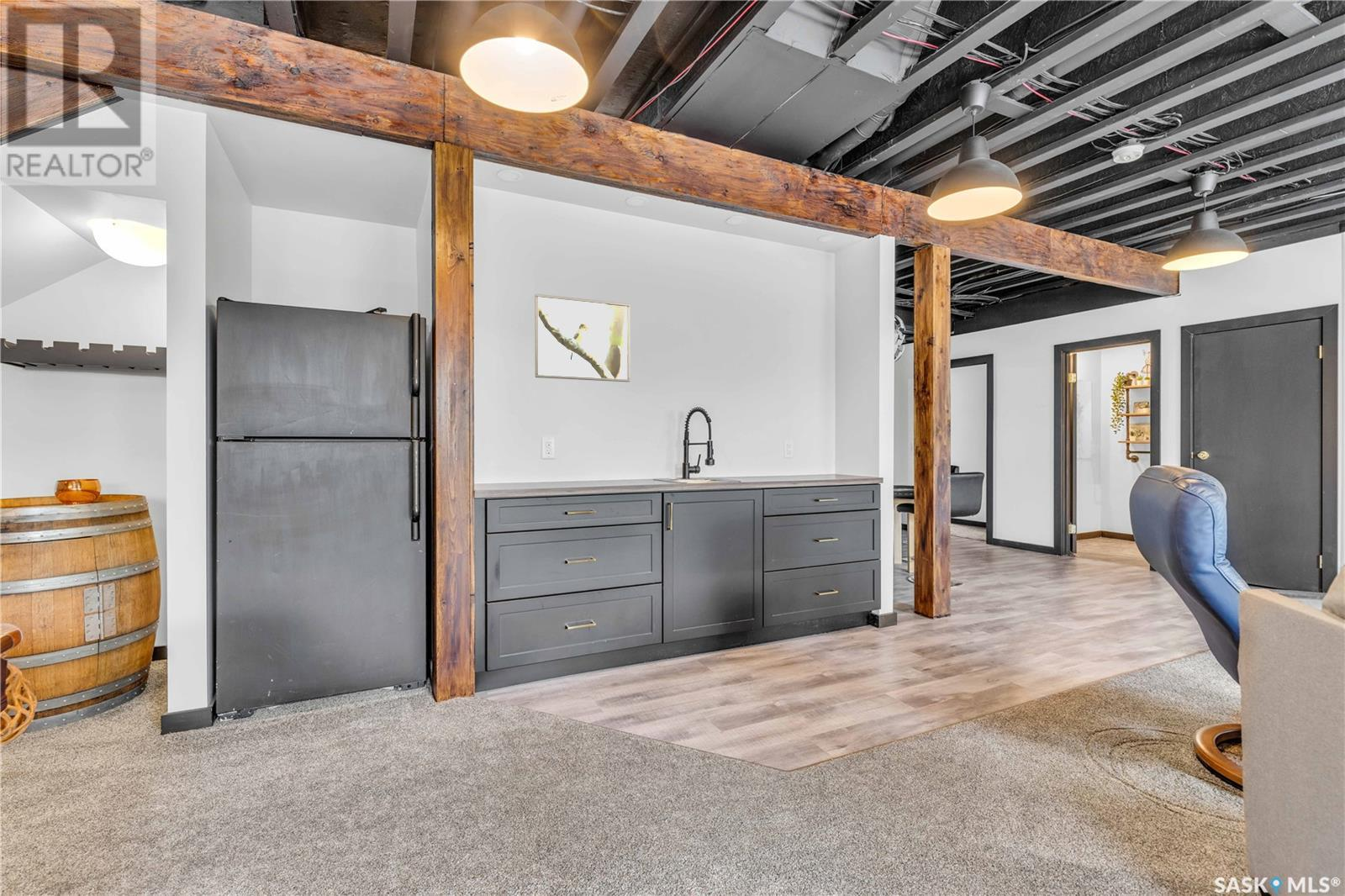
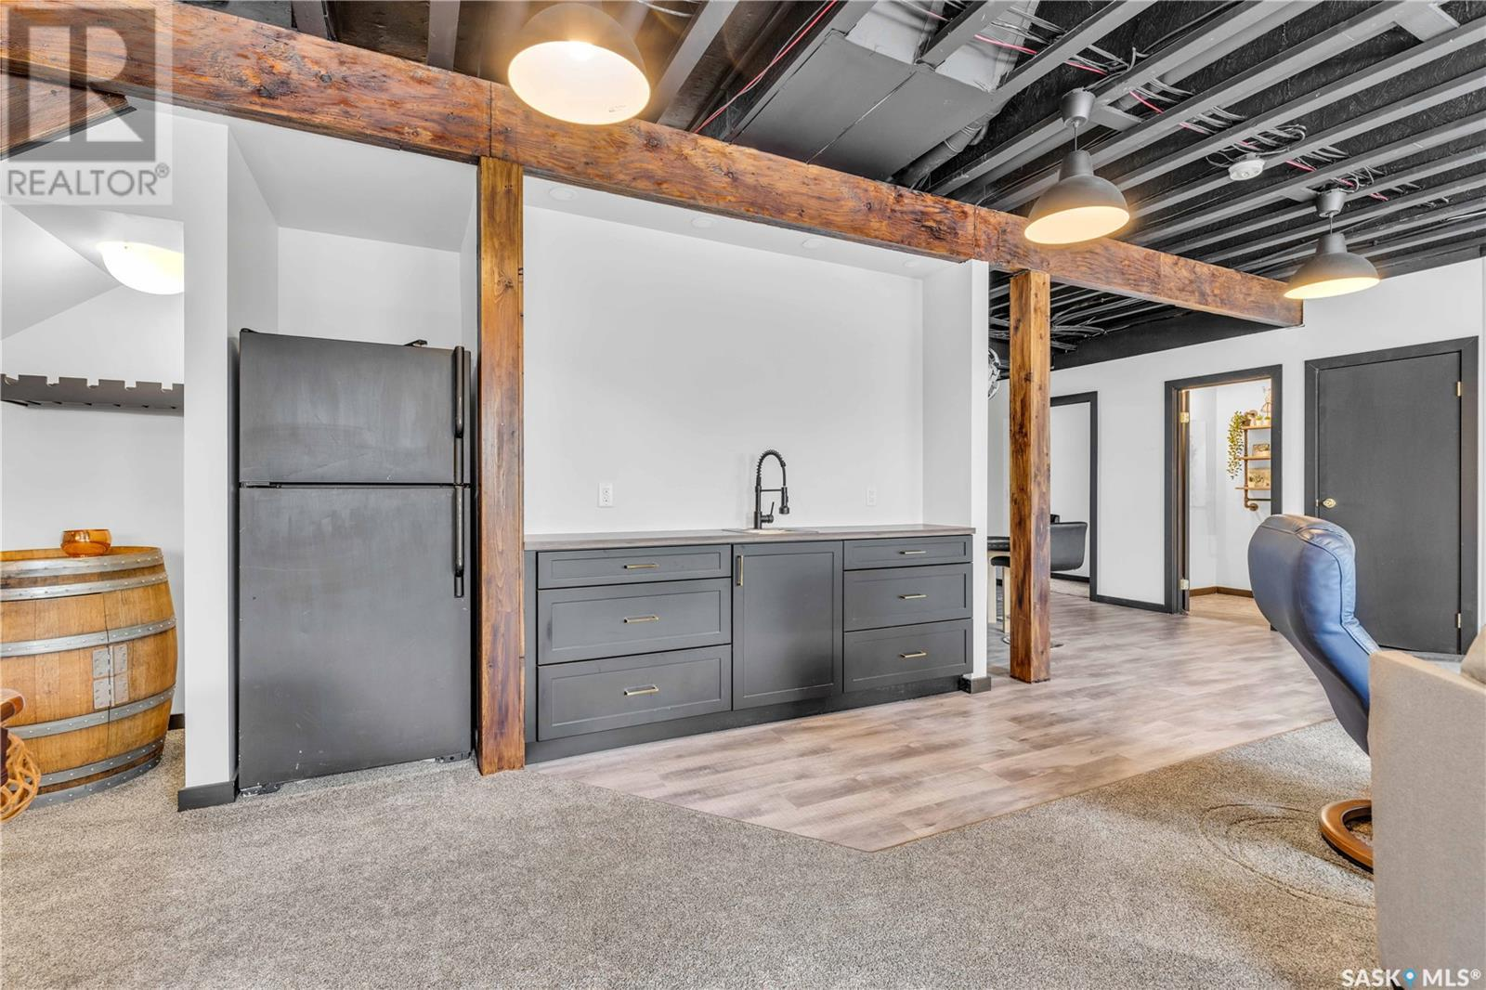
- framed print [535,293,630,382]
